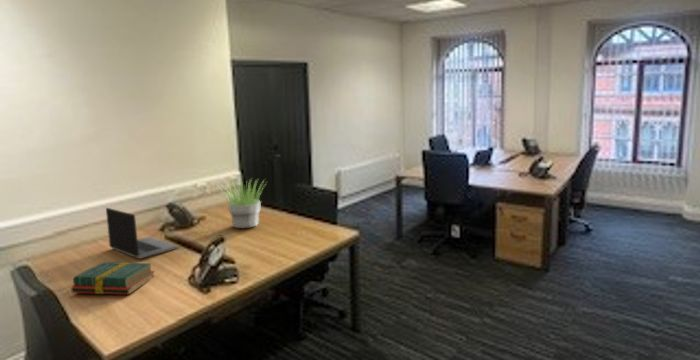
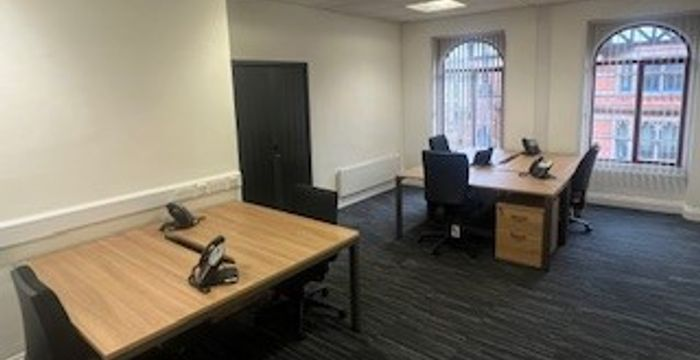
- hardback book [70,261,156,295]
- laptop computer [105,207,180,260]
- potted plant [217,177,268,229]
